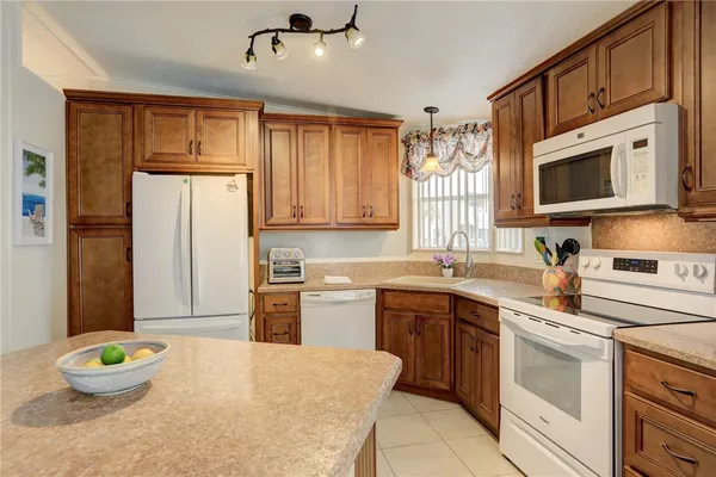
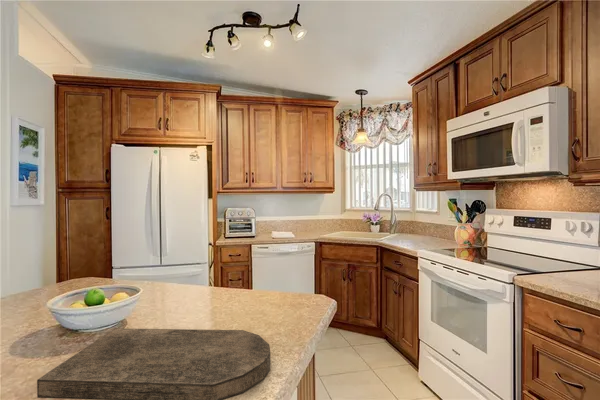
+ cutting board [36,327,271,400]
